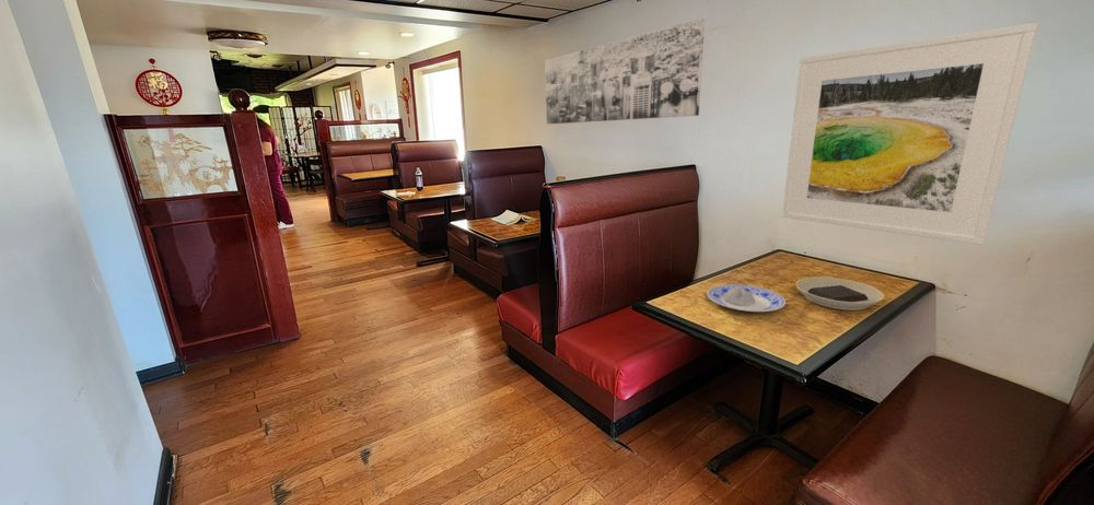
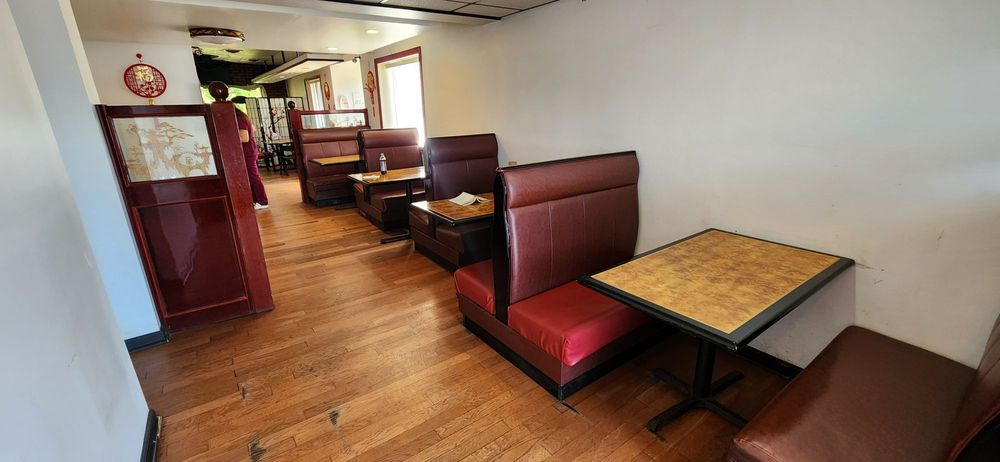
- plate [706,283,787,313]
- plate [794,275,885,312]
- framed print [780,22,1039,246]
- wall art [544,17,706,126]
